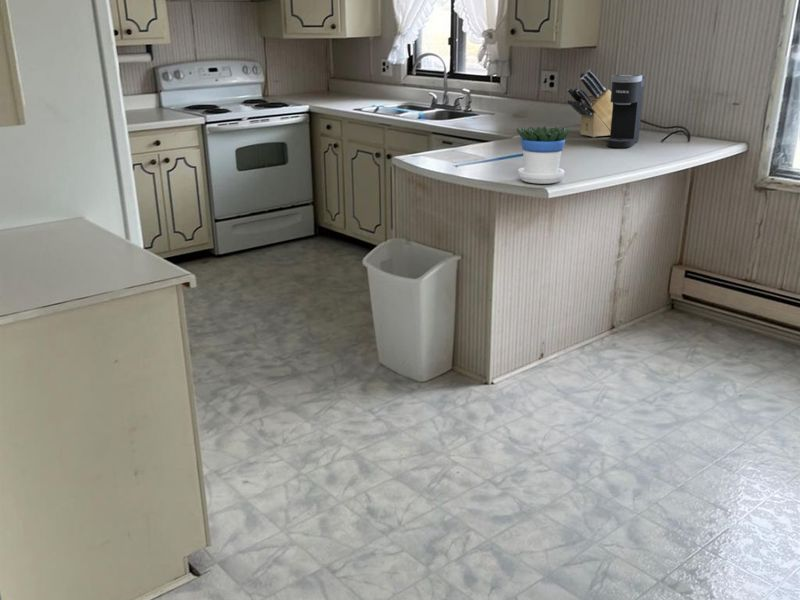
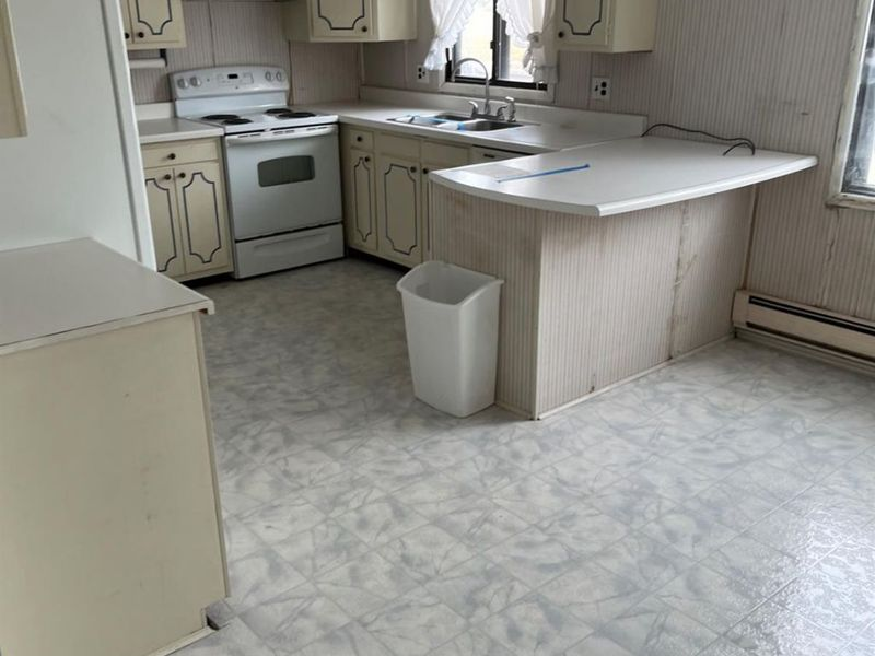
- flowerpot [516,125,572,185]
- coffee maker [606,74,646,149]
- knife block [566,68,613,138]
